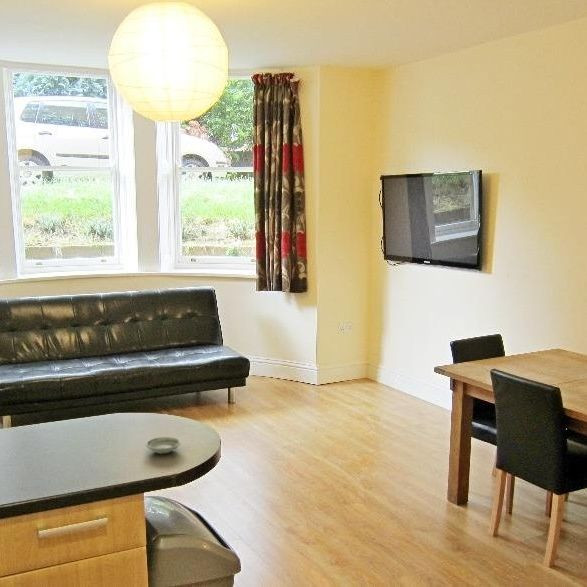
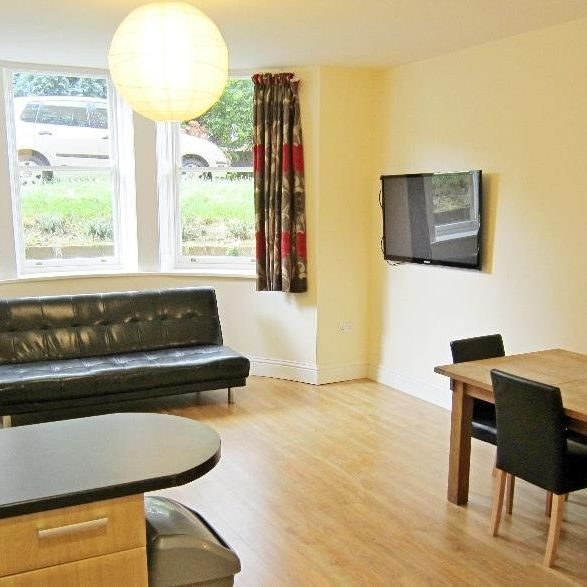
- saucer [145,436,182,455]
